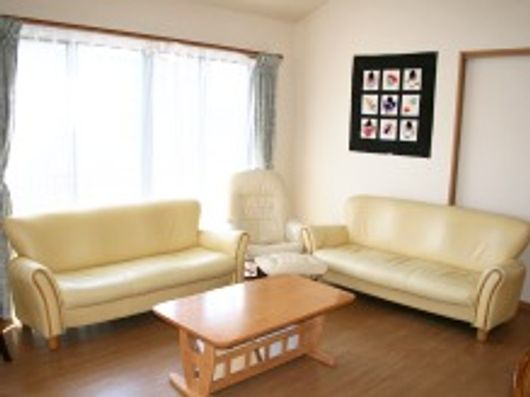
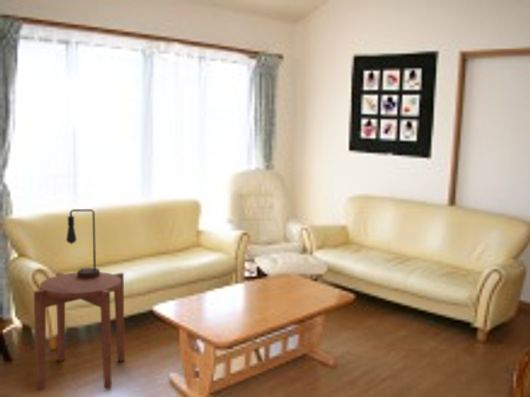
+ side table [33,271,126,391]
+ table lamp [65,208,101,279]
